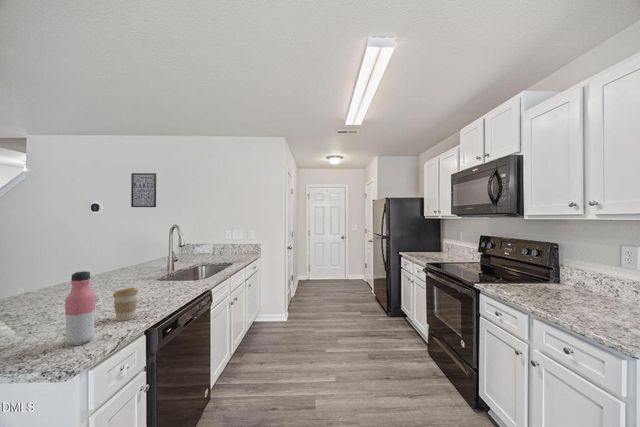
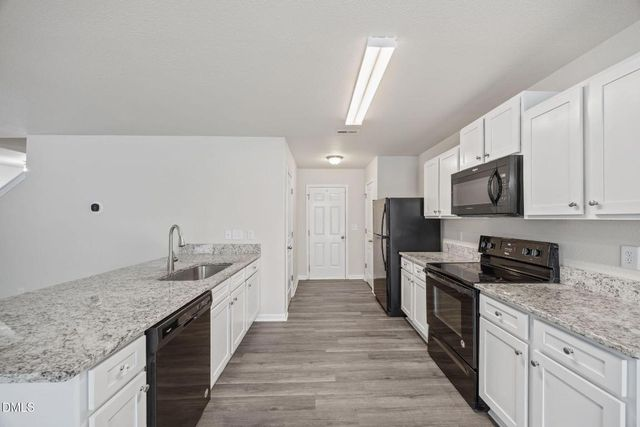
- wall art [130,172,157,208]
- coffee cup [112,287,139,322]
- water bottle [64,270,97,346]
